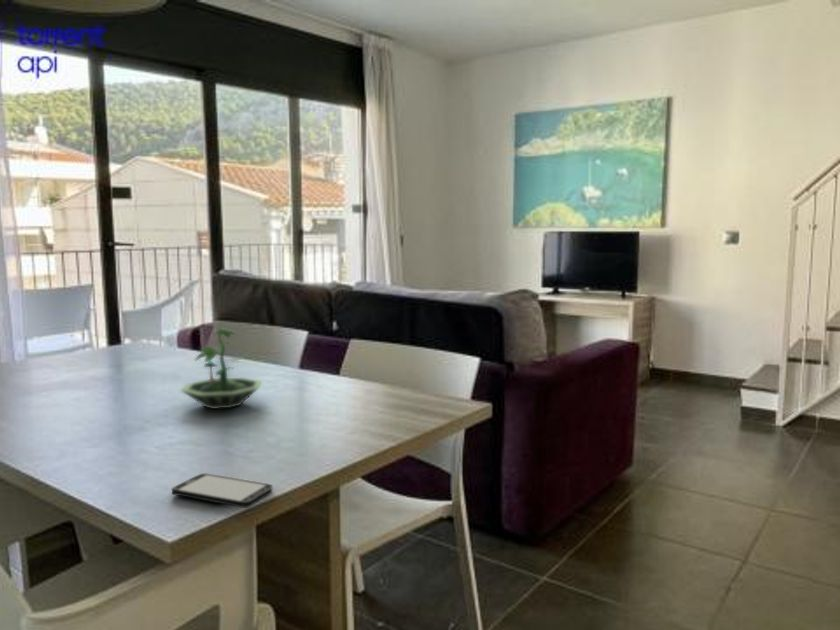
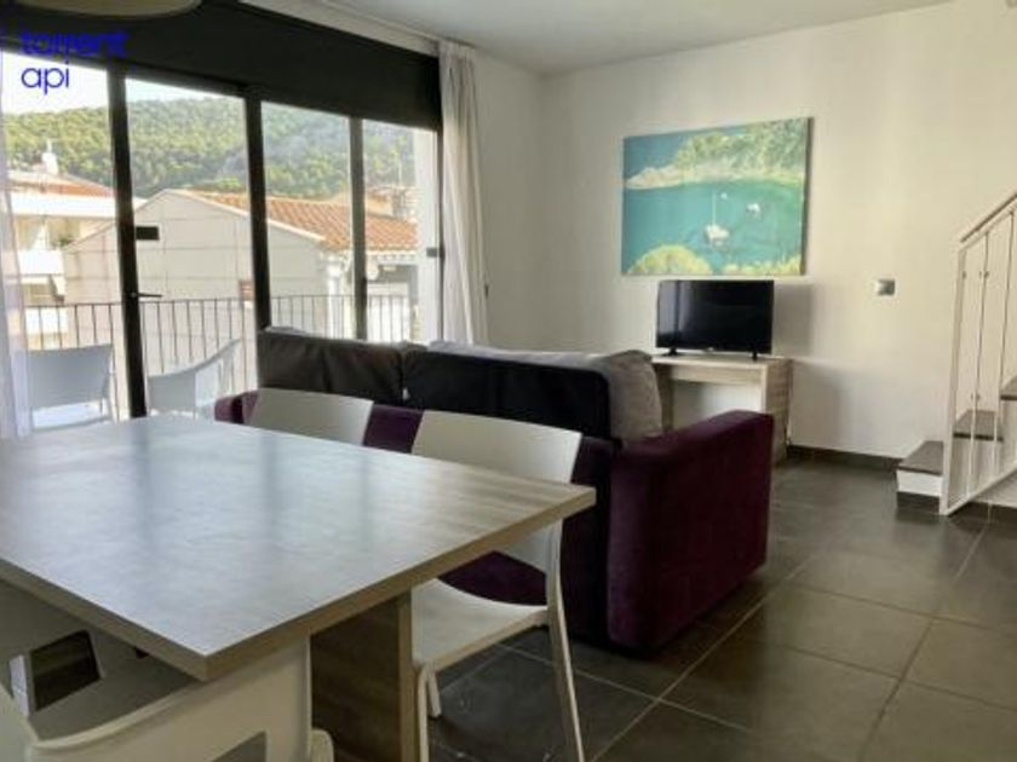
- terrarium [180,328,263,410]
- smartphone [171,472,275,509]
